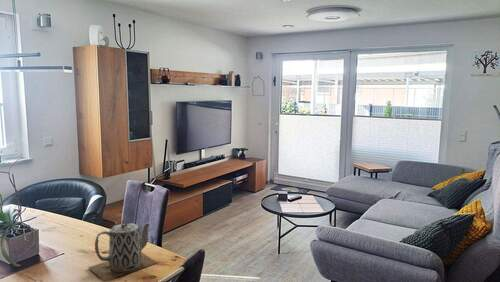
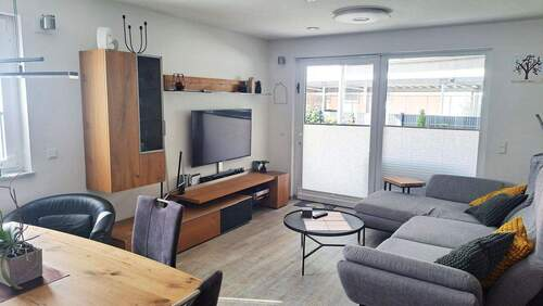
- teapot [87,218,159,282]
